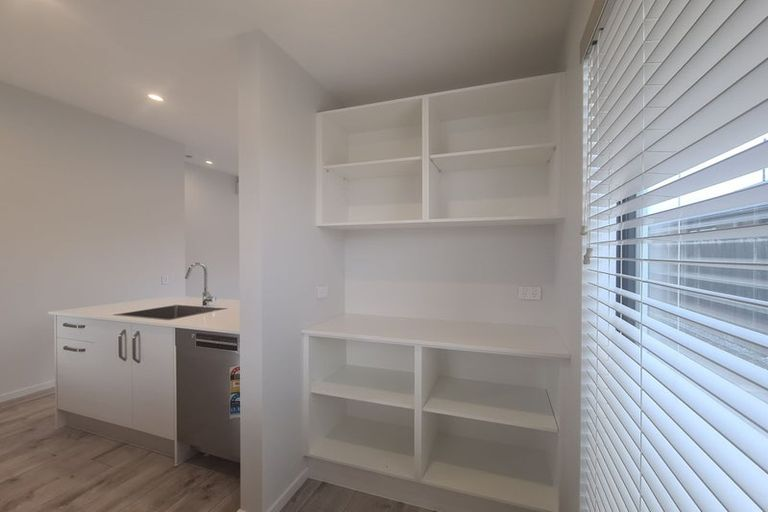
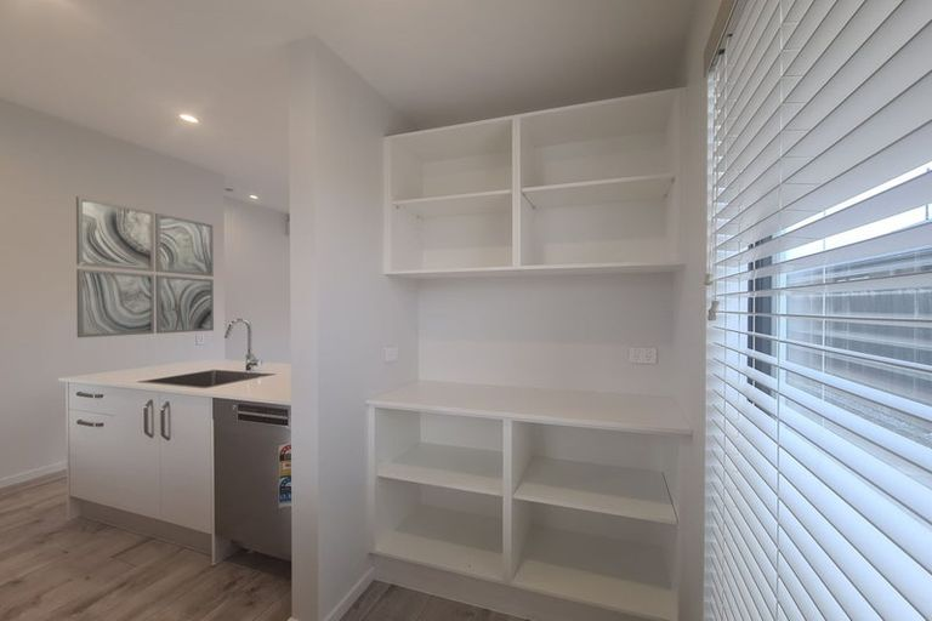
+ wall art [75,195,215,338]
